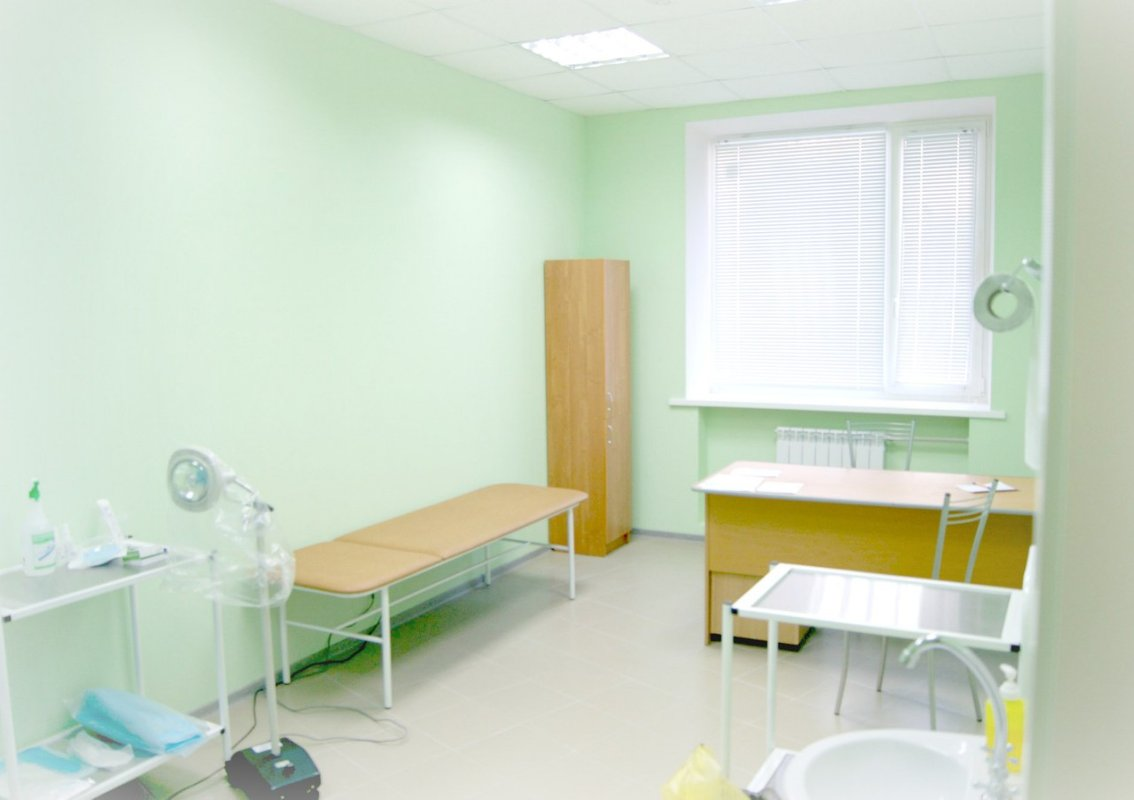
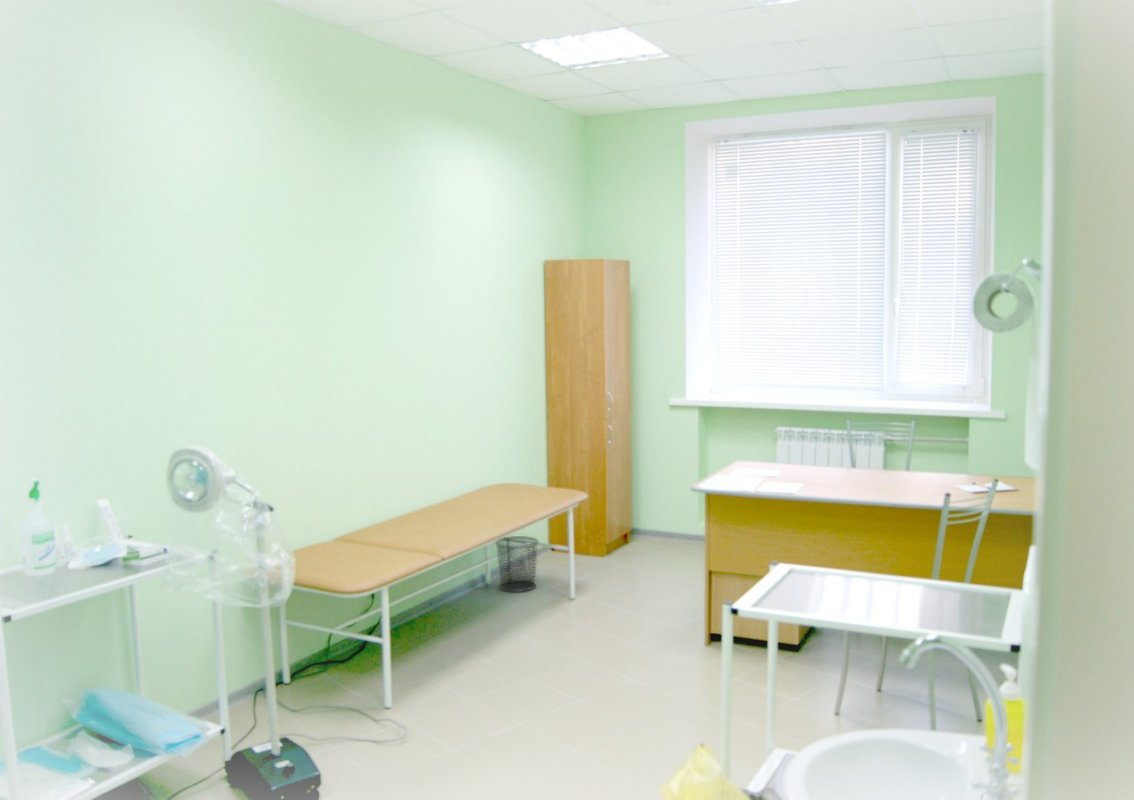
+ waste bin [494,535,540,593]
